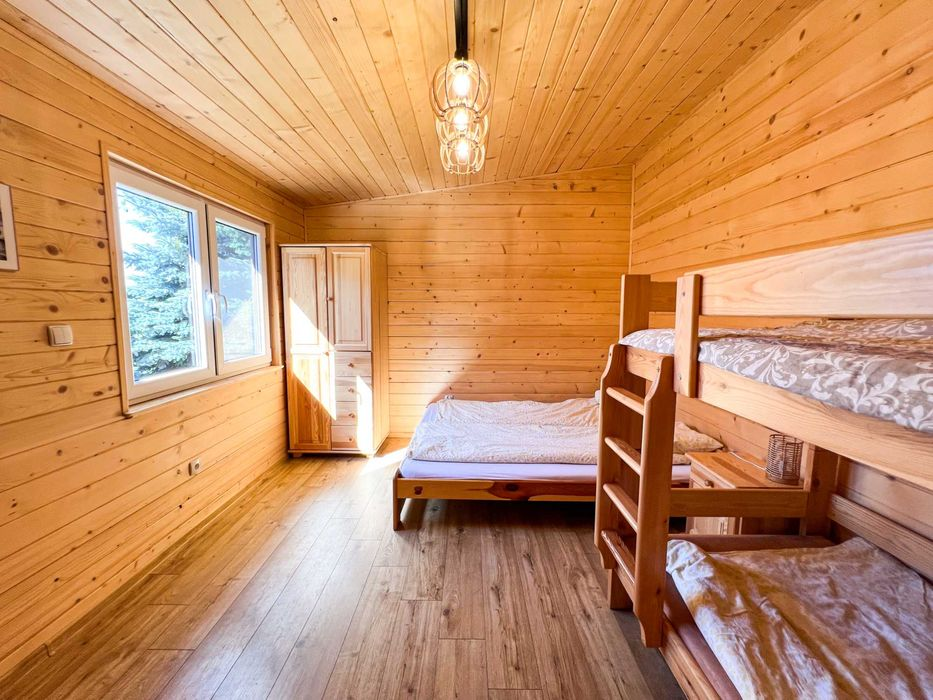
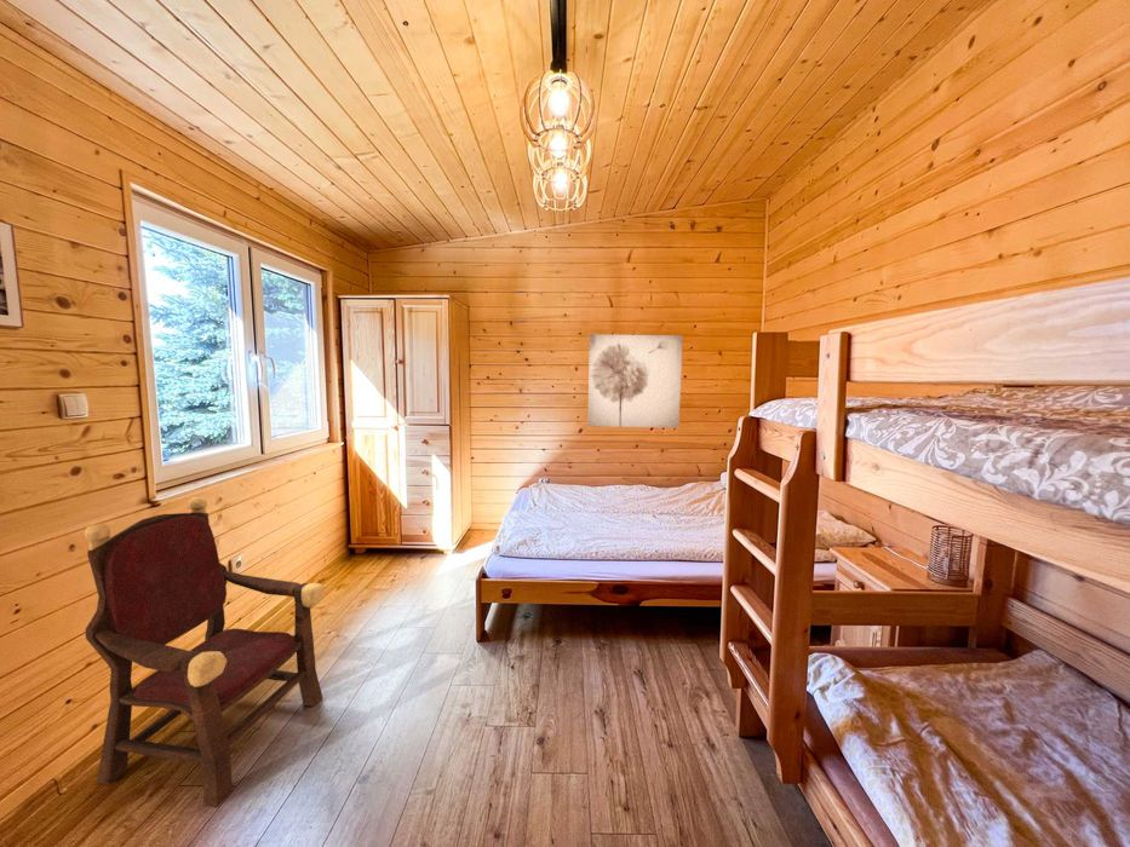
+ wall art [586,334,684,430]
+ armchair [84,496,327,808]
